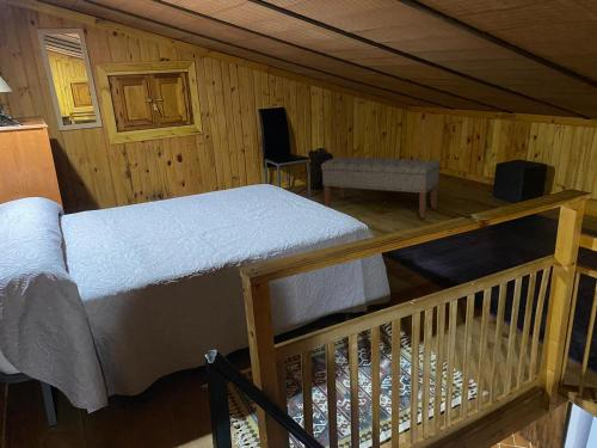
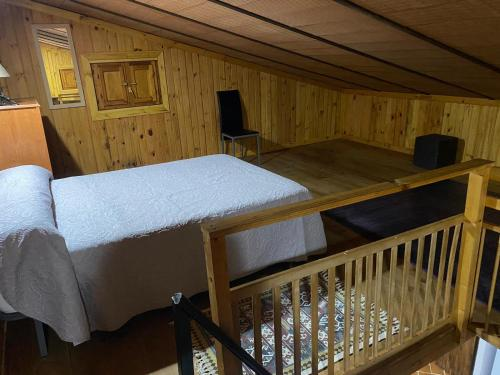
- bench [321,155,442,219]
- backpack [307,147,334,190]
